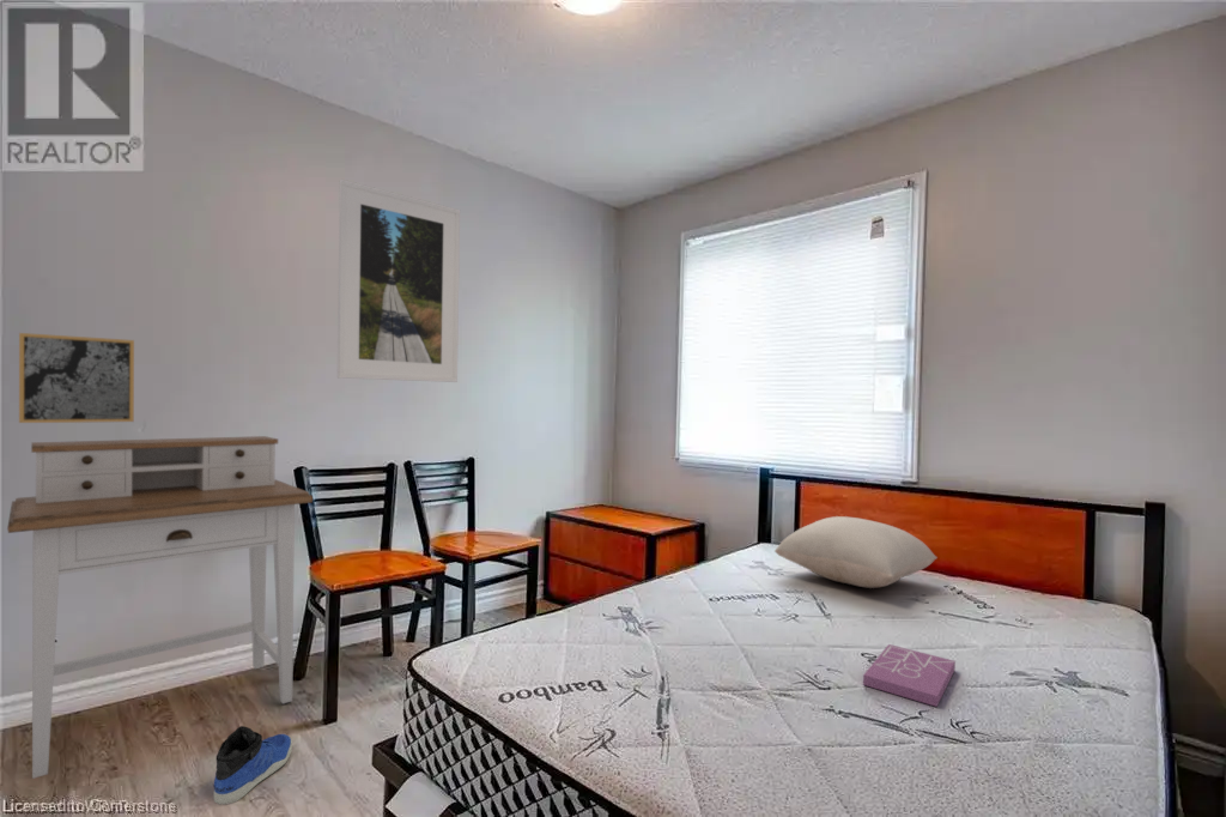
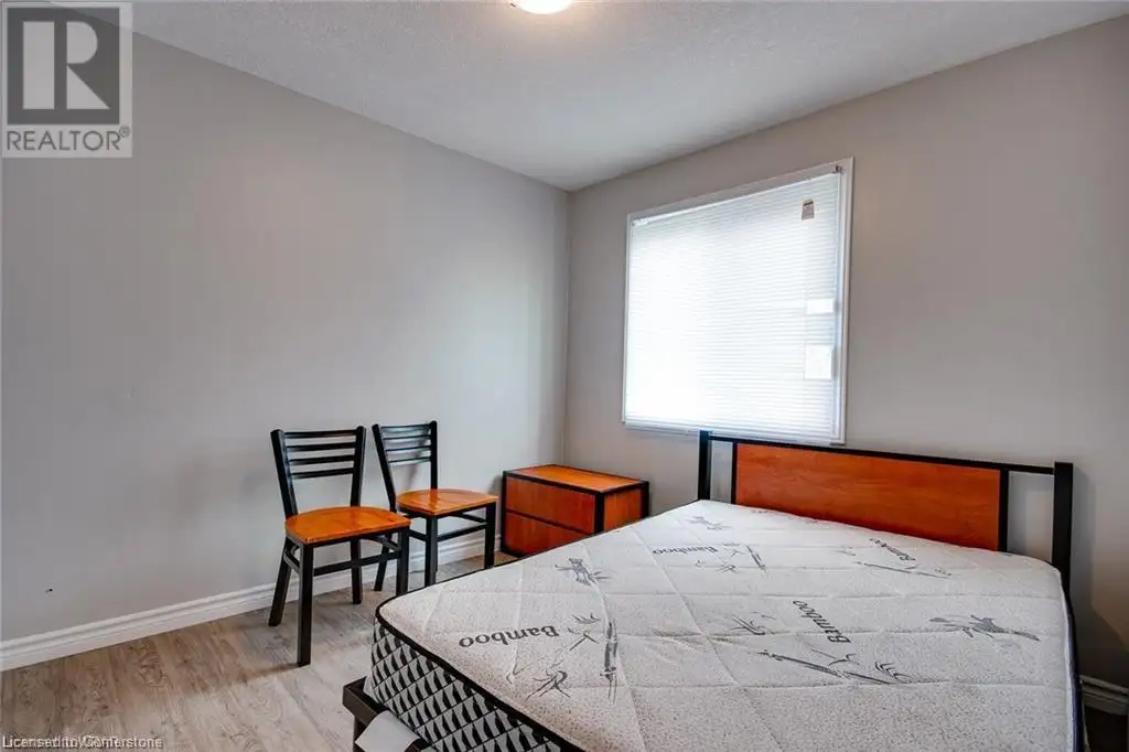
- pillow [773,515,939,589]
- book [862,643,957,708]
- sneaker [213,725,293,806]
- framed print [336,178,461,383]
- wall art [18,332,135,424]
- desk [6,435,314,780]
